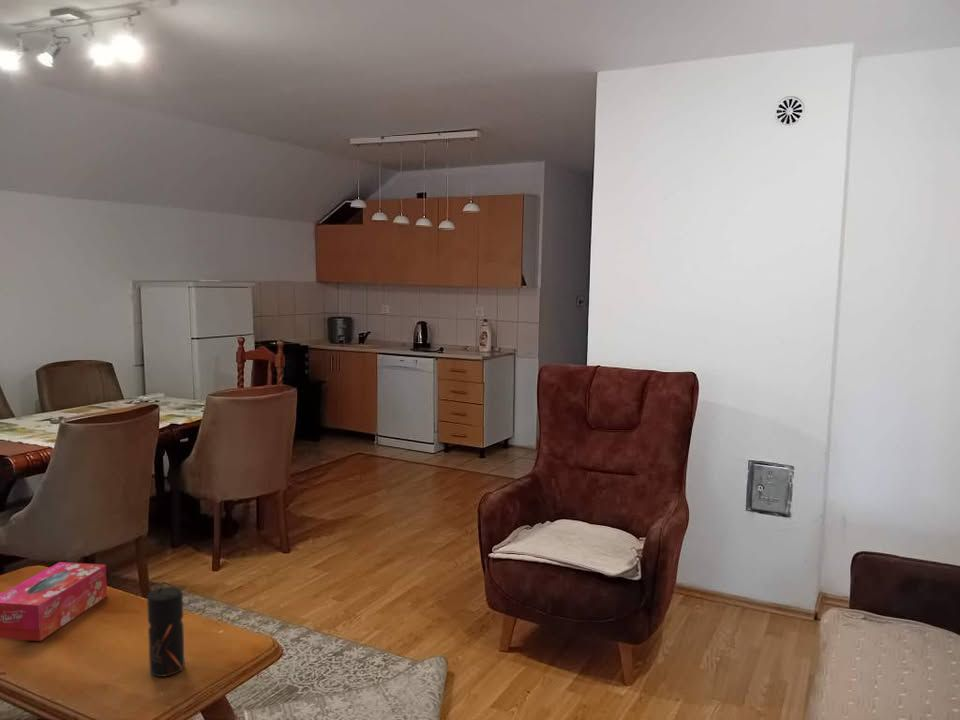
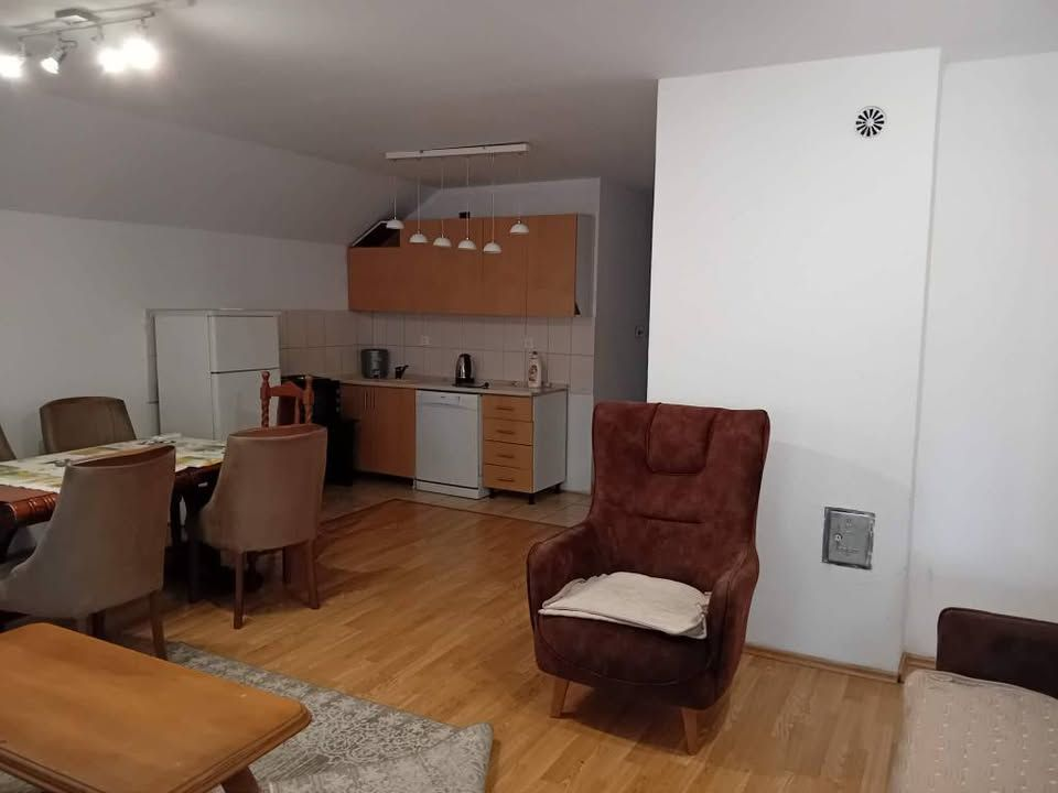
- pepper grinder [146,586,186,678]
- tissue box [0,561,108,642]
